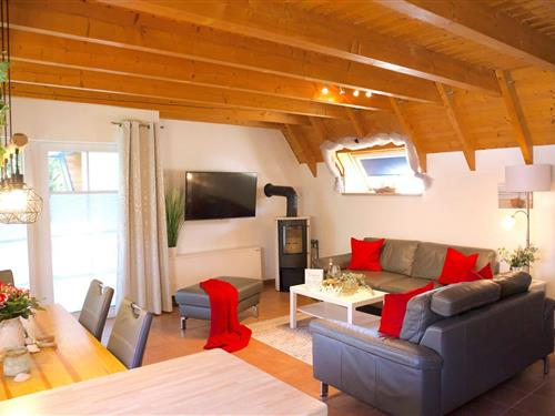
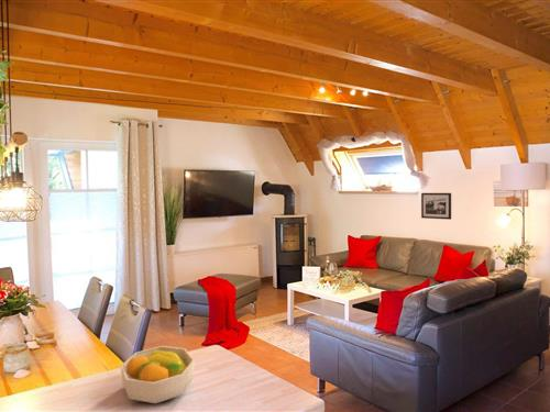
+ fruit bowl [120,345,196,404]
+ picture frame [420,192,452,221]
